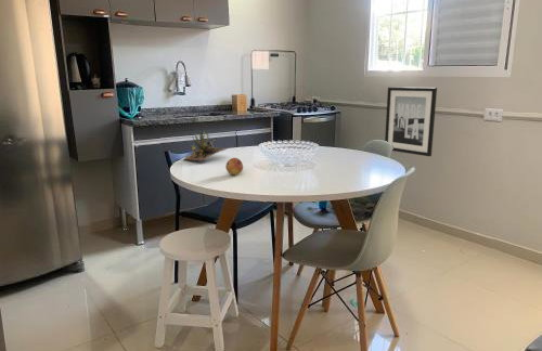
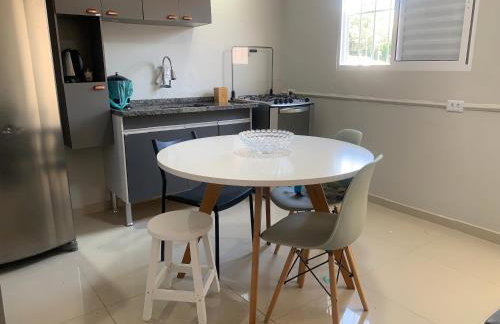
- fruit [224,157,244,177]
- wall art [384,87,438,157]
- succulent plant [182,129,230,161]
